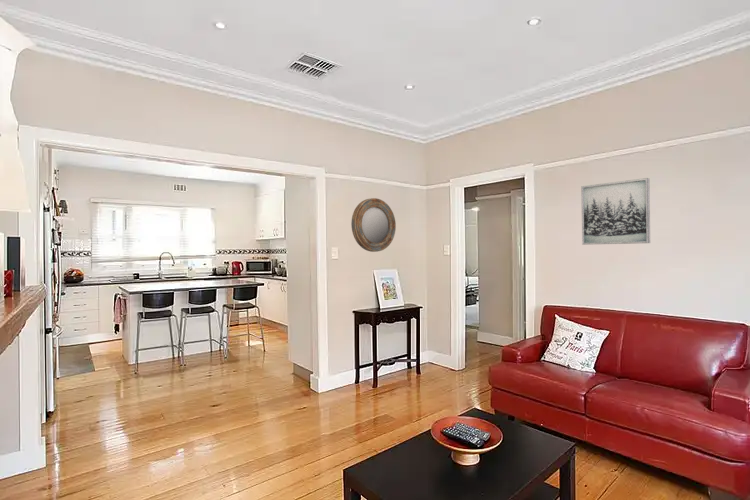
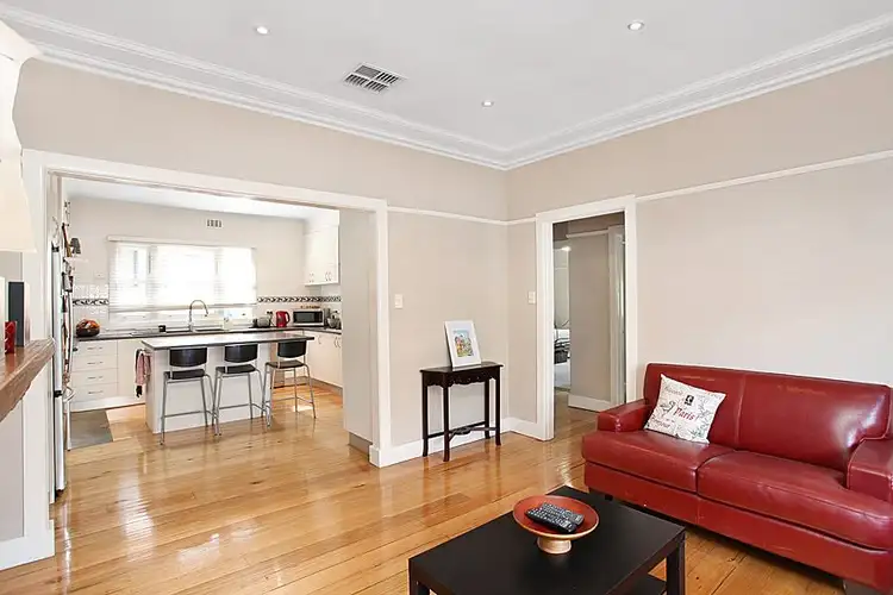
- wall art [580,177,651,246]
- home mirror [350,197,397,253]
